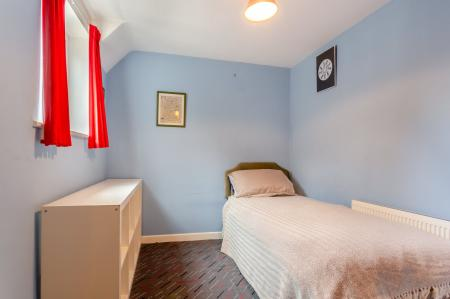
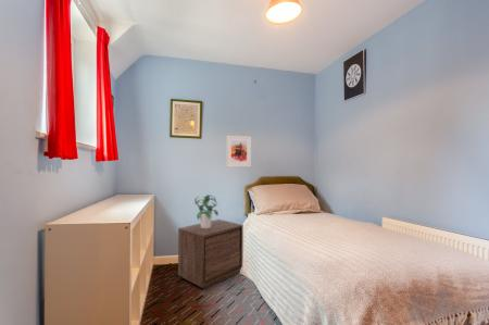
+ potted plant [193,193,220,228]
+ nightstand [177,218,244,290]
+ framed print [225,135,252,167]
